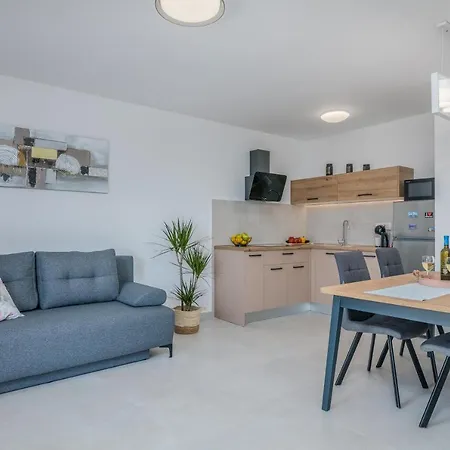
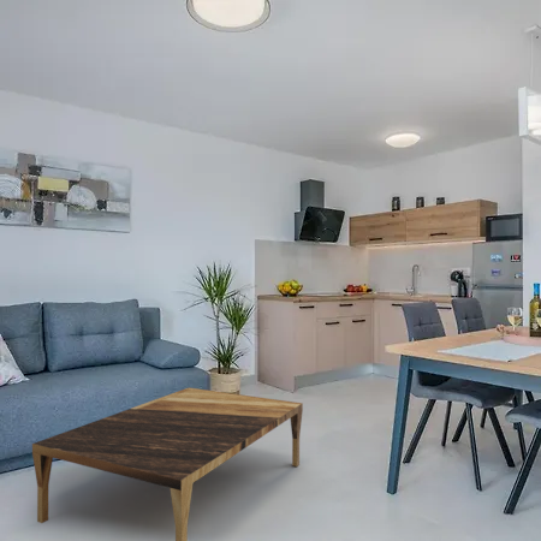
+ coffee table [31,387,304,541]
